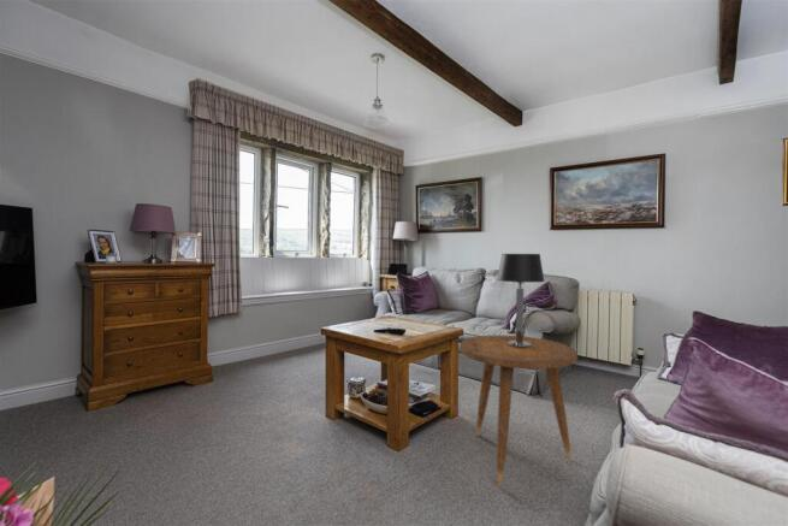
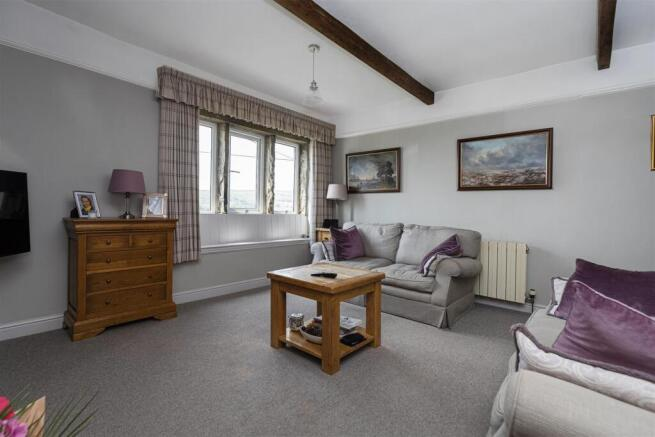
- side table [458,335,579,487]
- table lamp [496,253,546,347]
